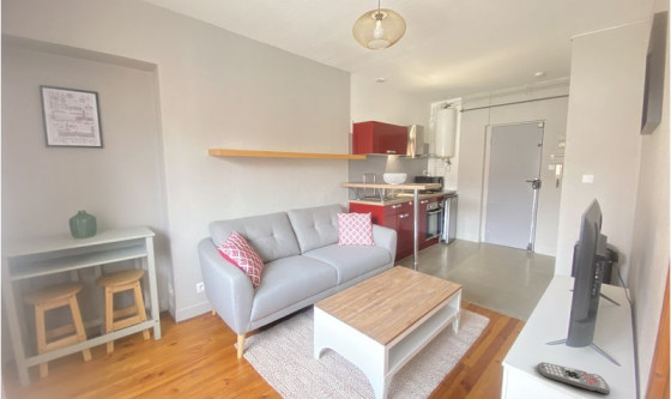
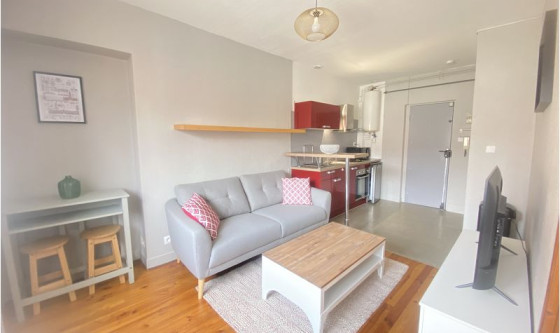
- remote control [537,361,611,397]
